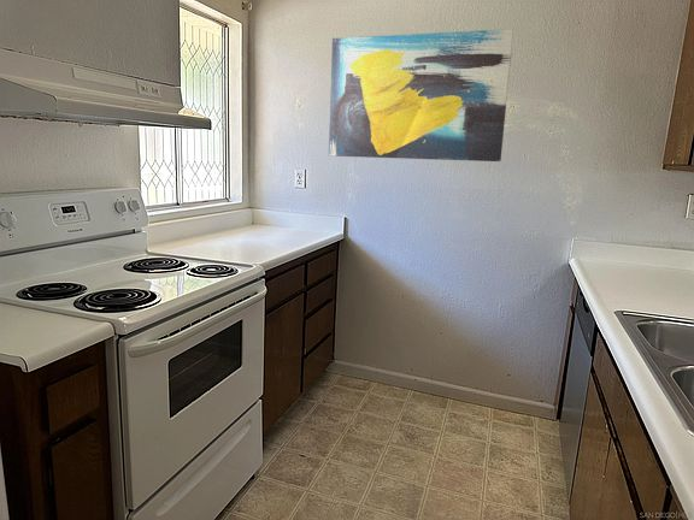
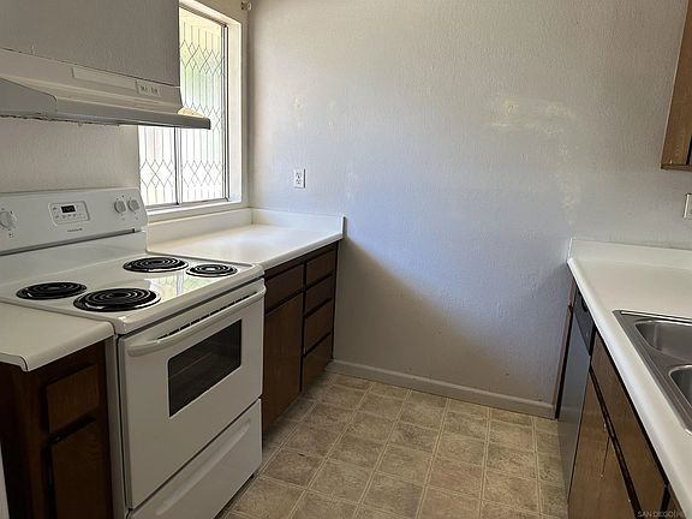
- wall art [328,28,514,162]
